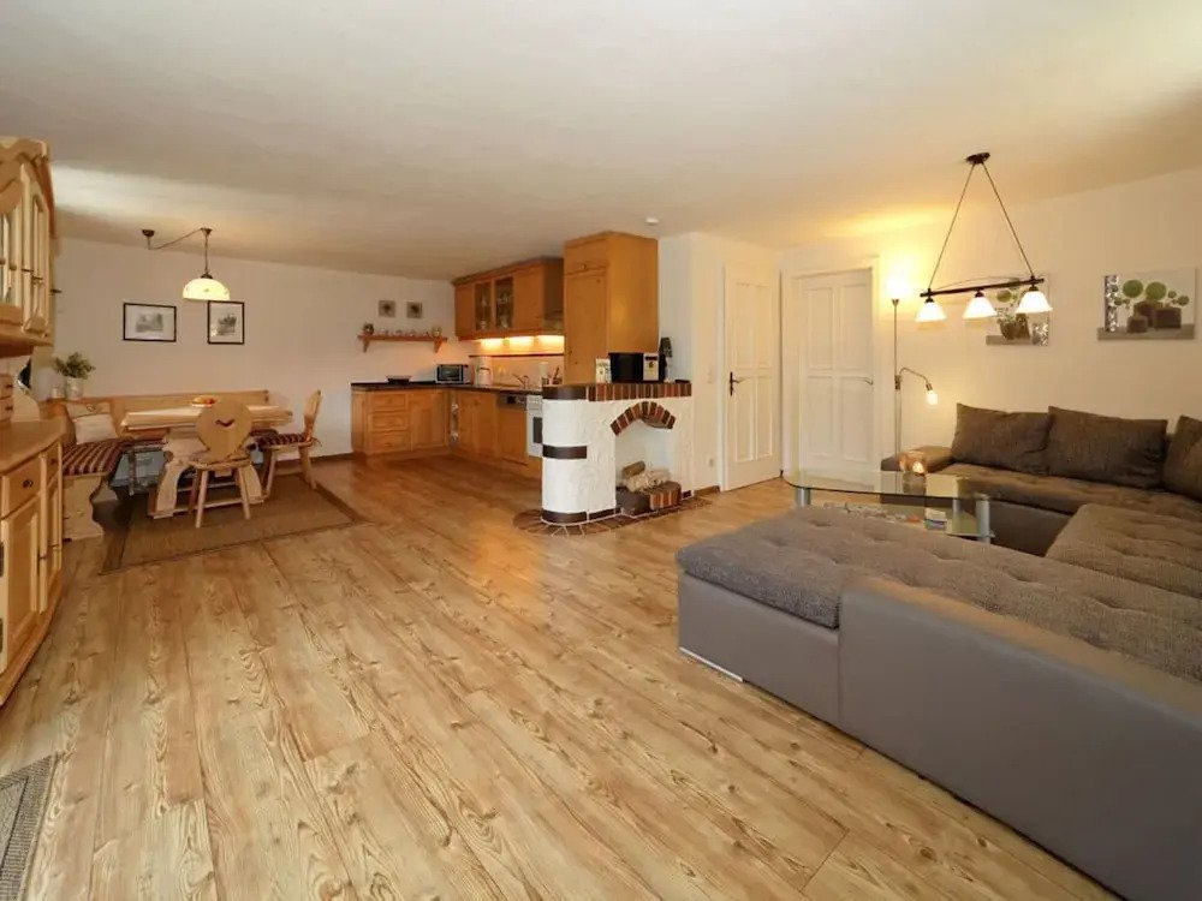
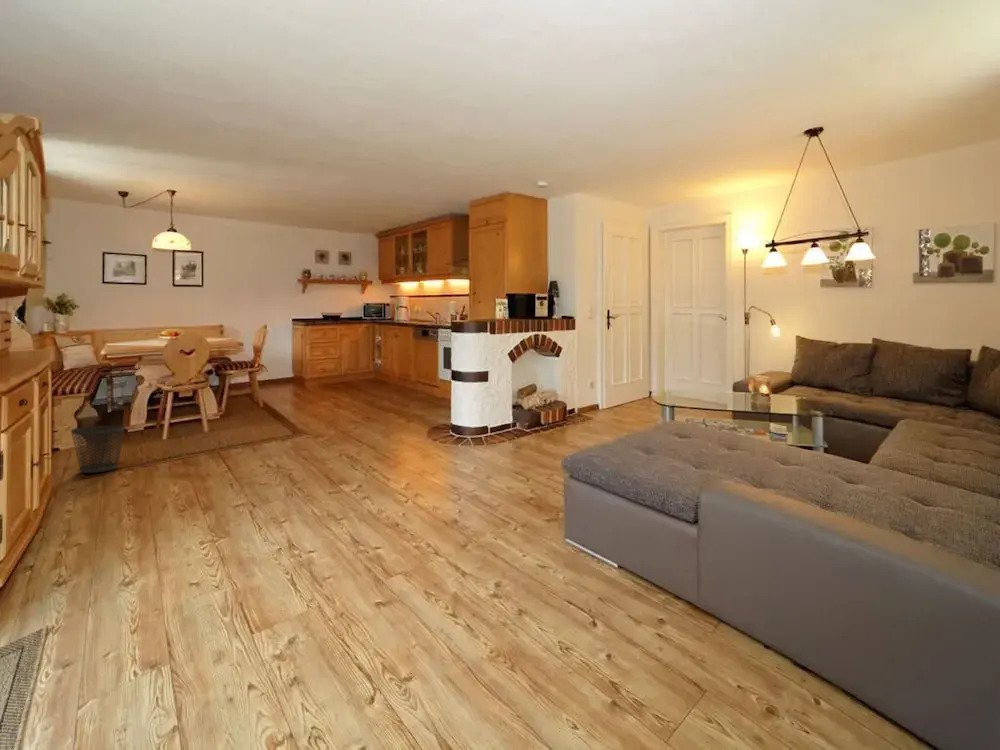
+ wastebasket [70,424,125,474]
